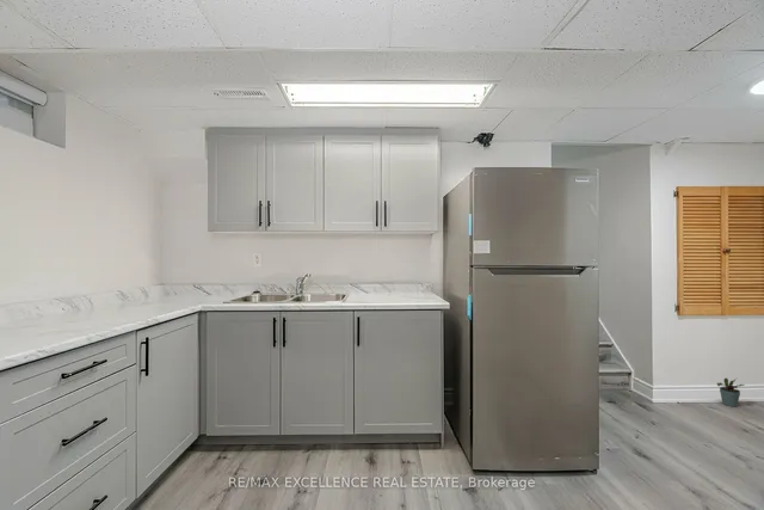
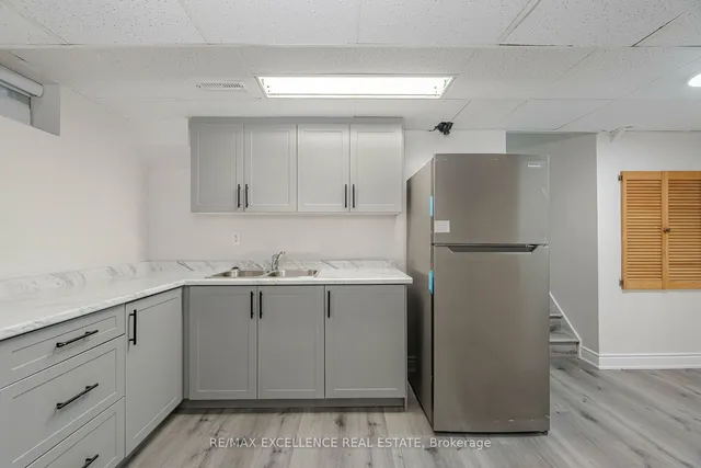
- potted plant [716,377,746,408]
